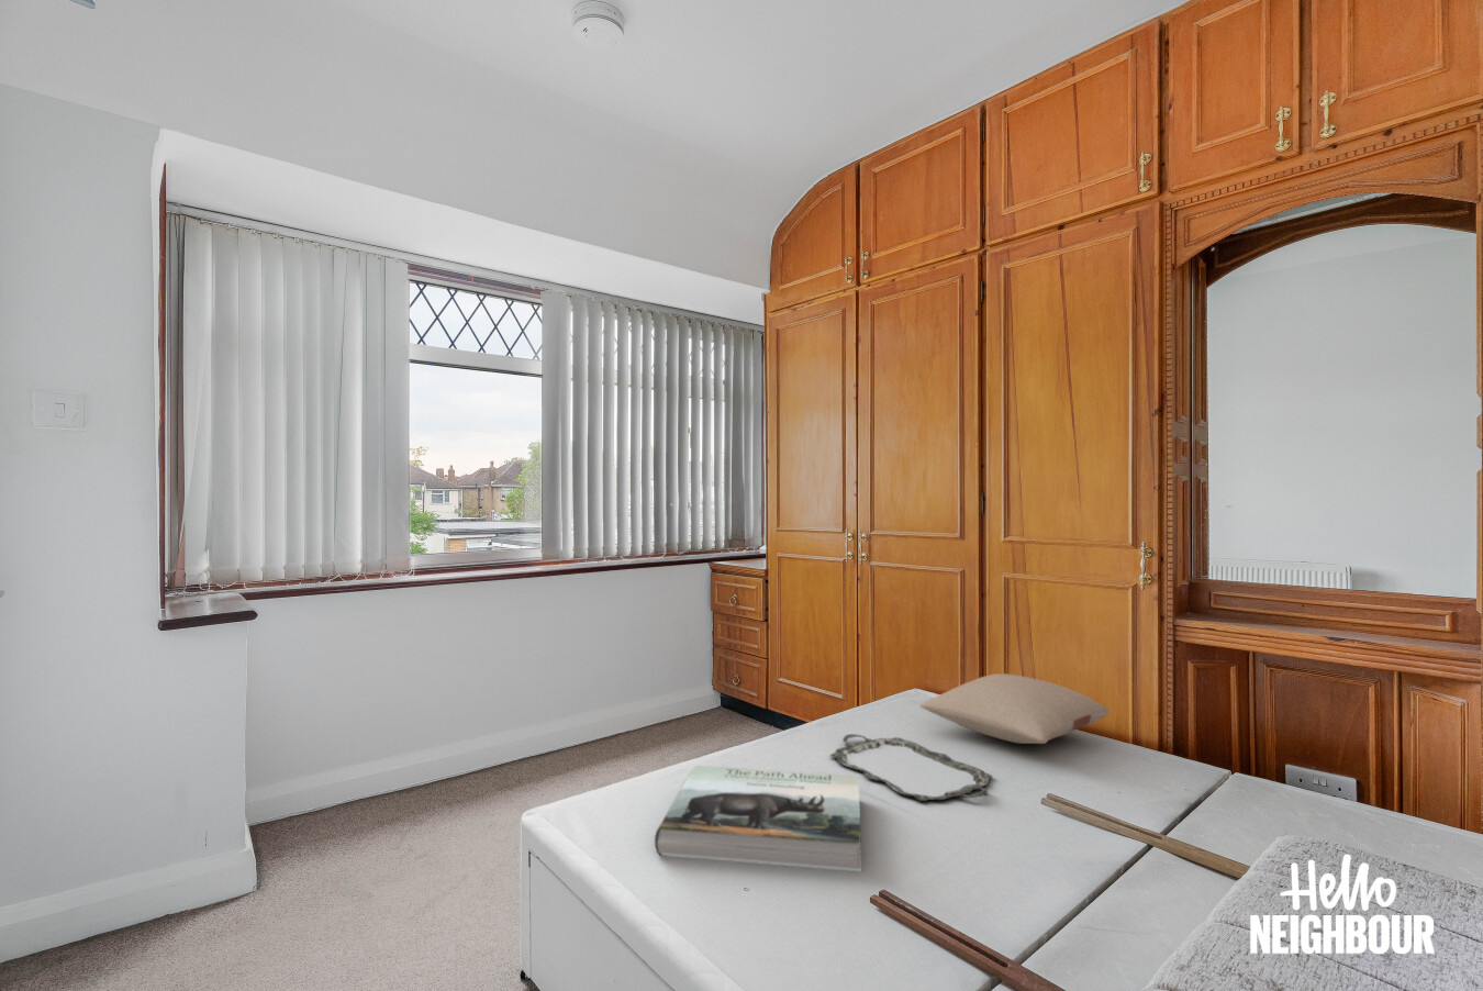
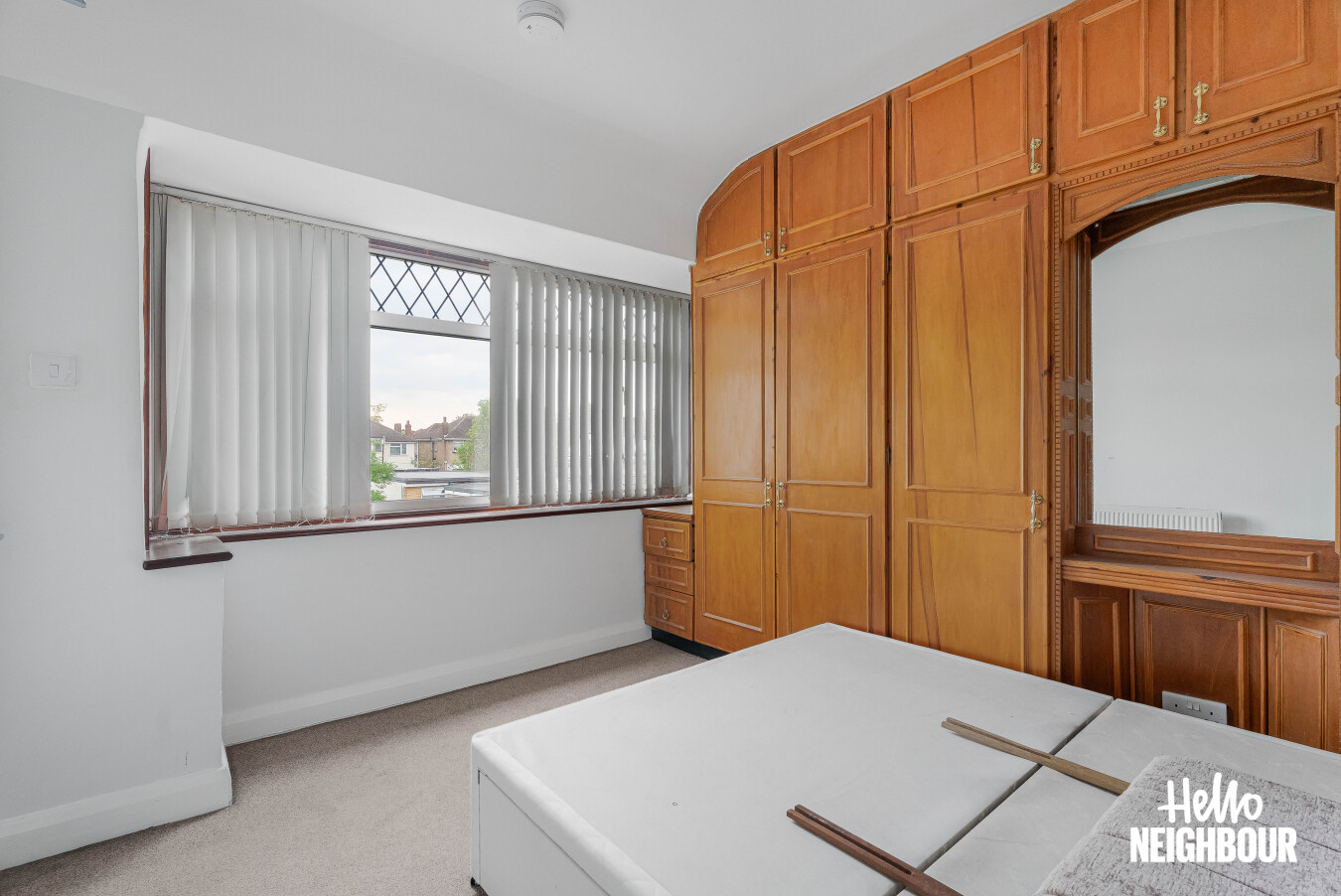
- serving tray [829,733,993,802]
- book [654,764,863,874]
- pillow [918,672,1110,744]
